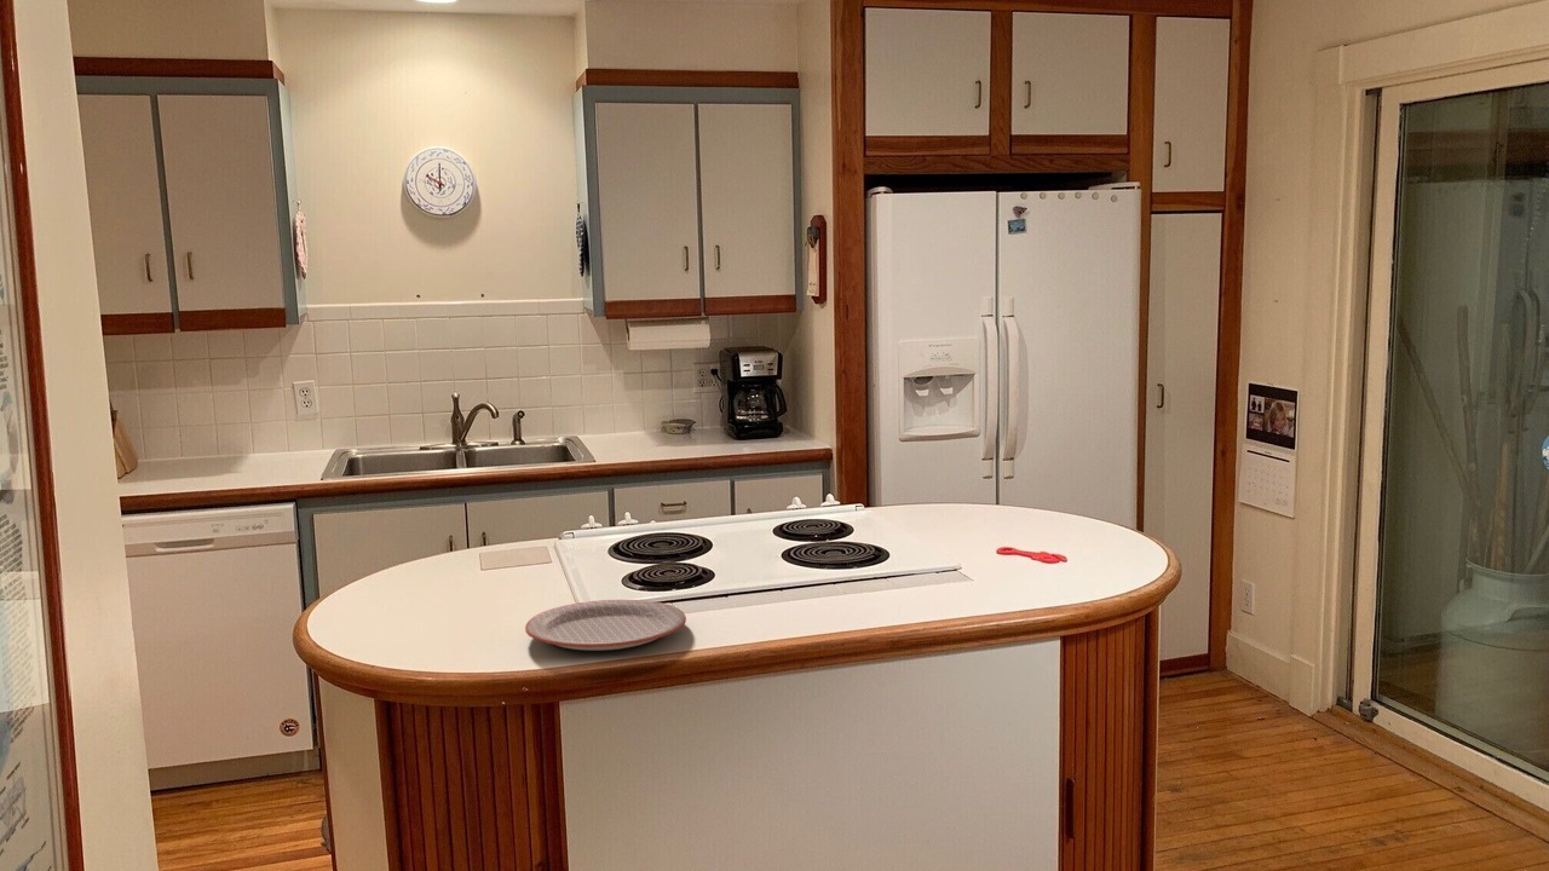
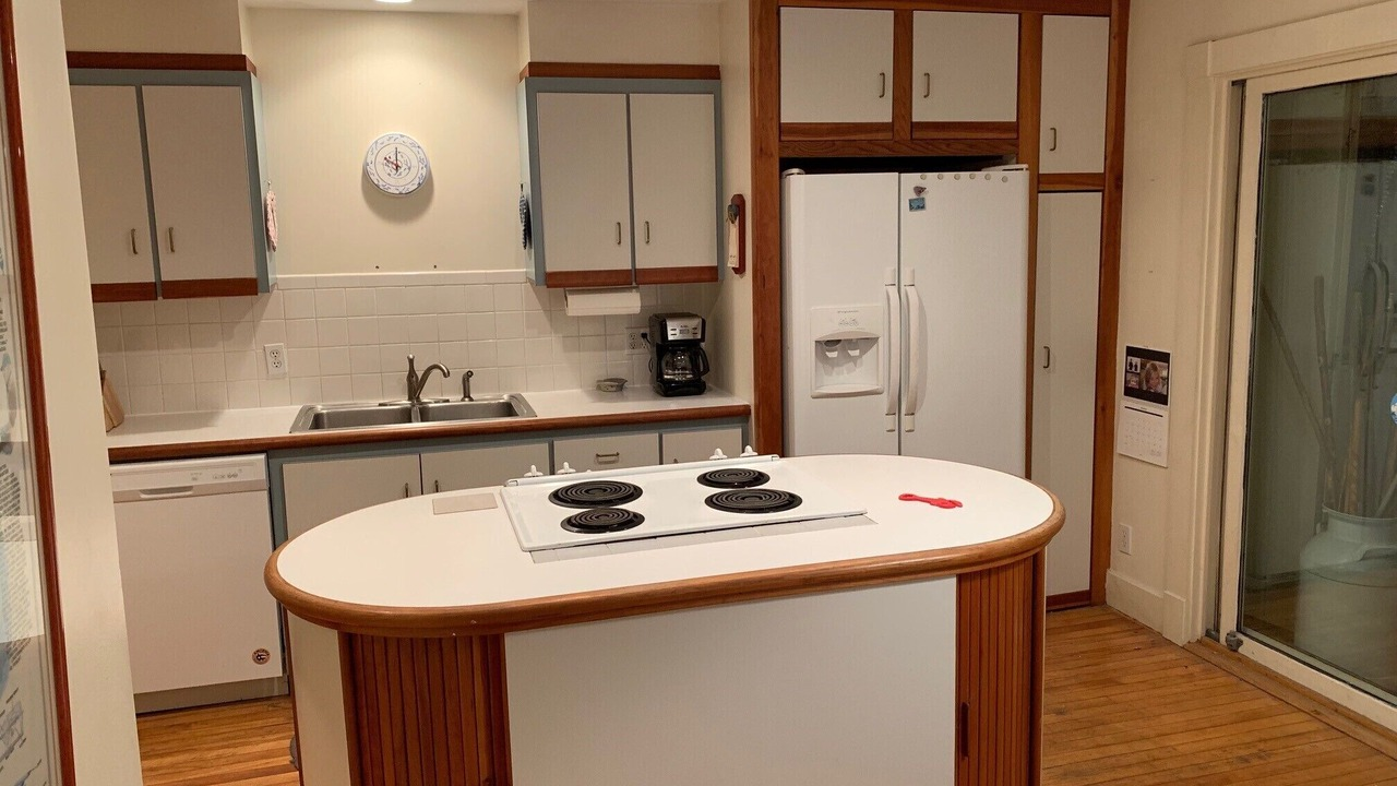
- plate [524,599,687,652]
